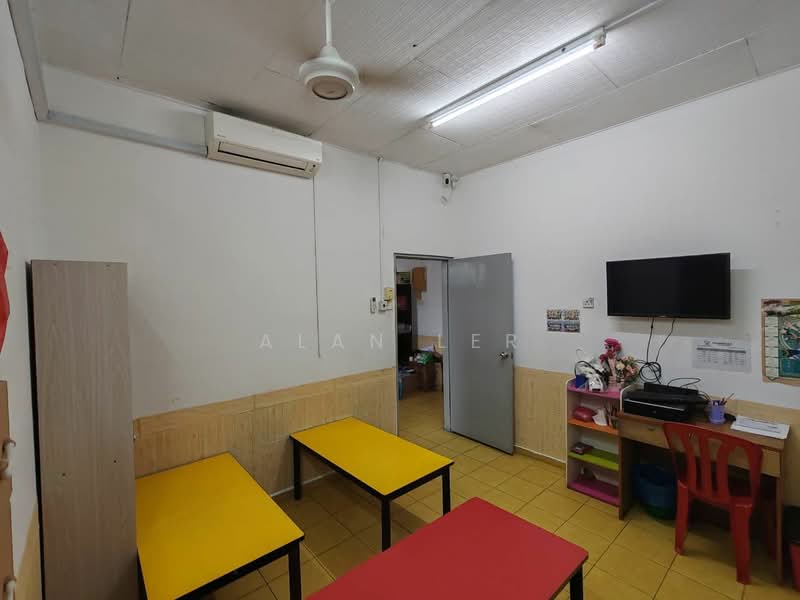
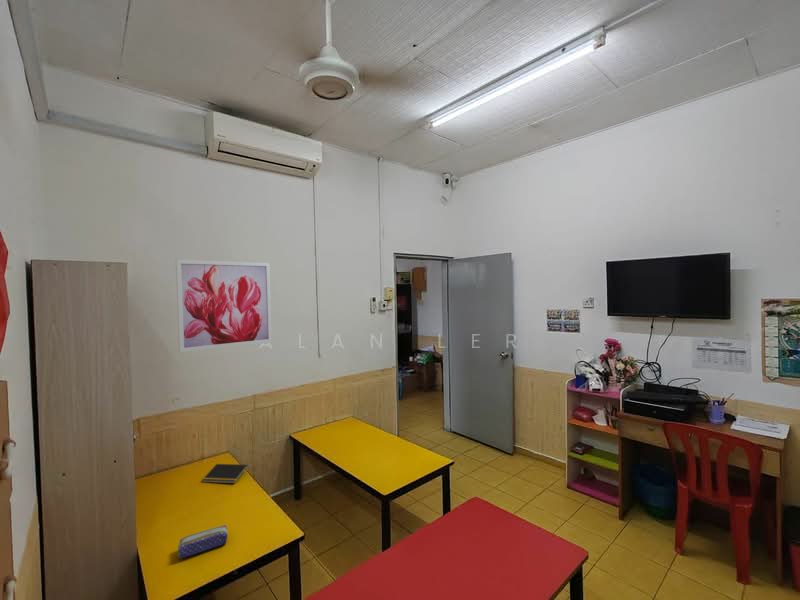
+ wall art [175,258,273,353]
+ notepad [201,463,249,484]
+ pencil case [176,524,229,559]
